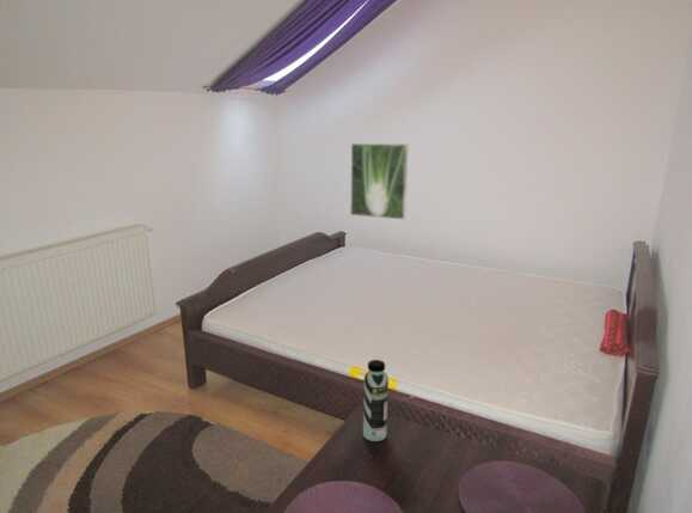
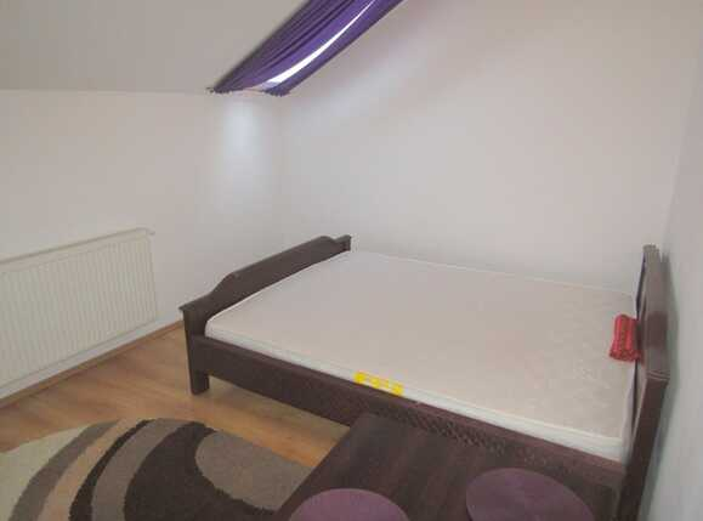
- water bottle [362,359,390,442]
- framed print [349,142,409,220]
